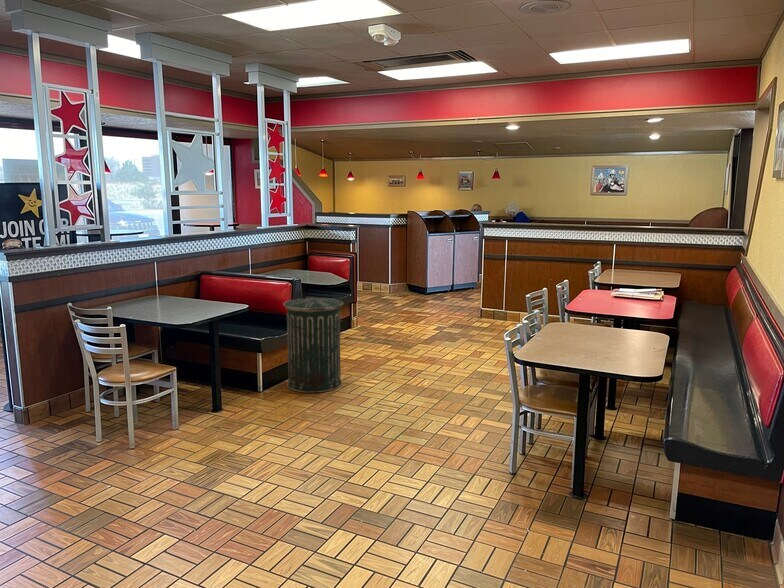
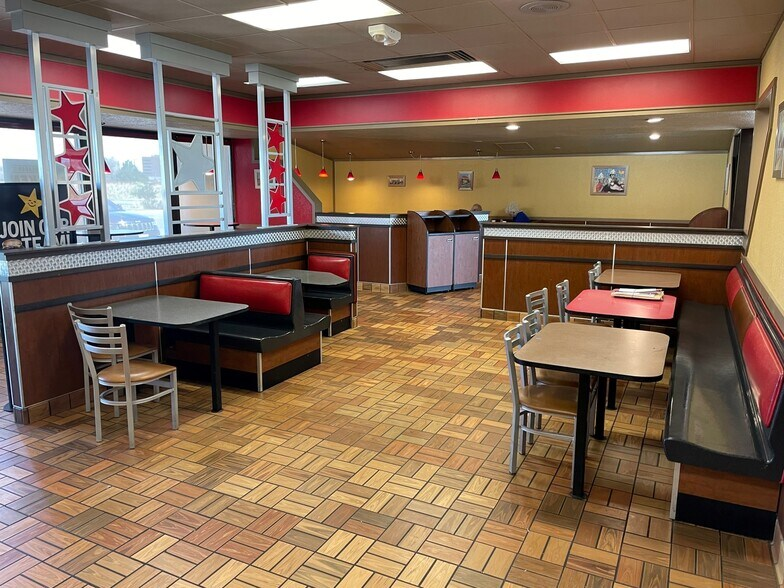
- trash can [282,296,344,394]
